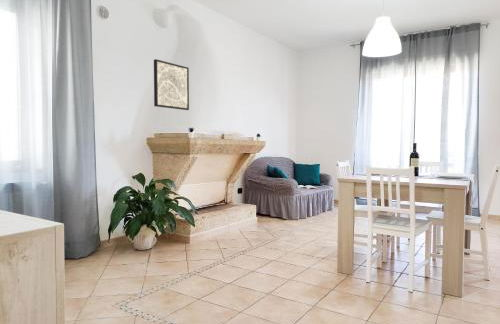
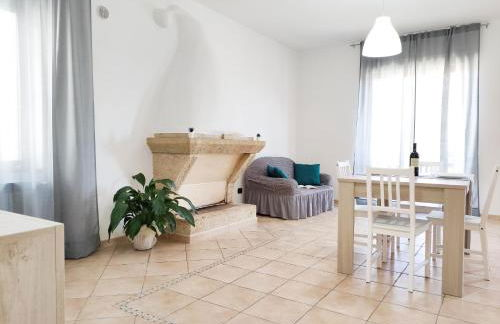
- wall art [153,58,190,111]
